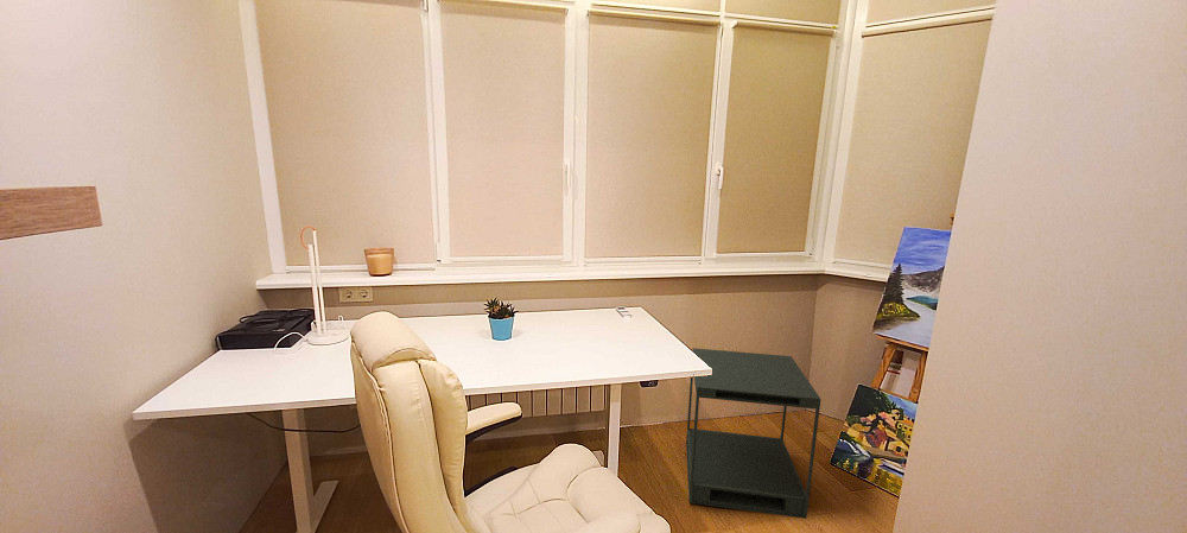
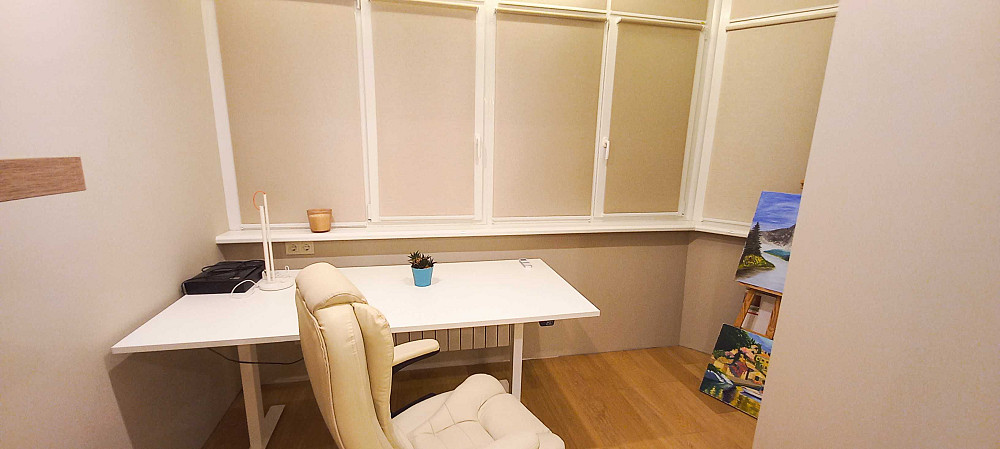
- side table [685,347,823,520]
